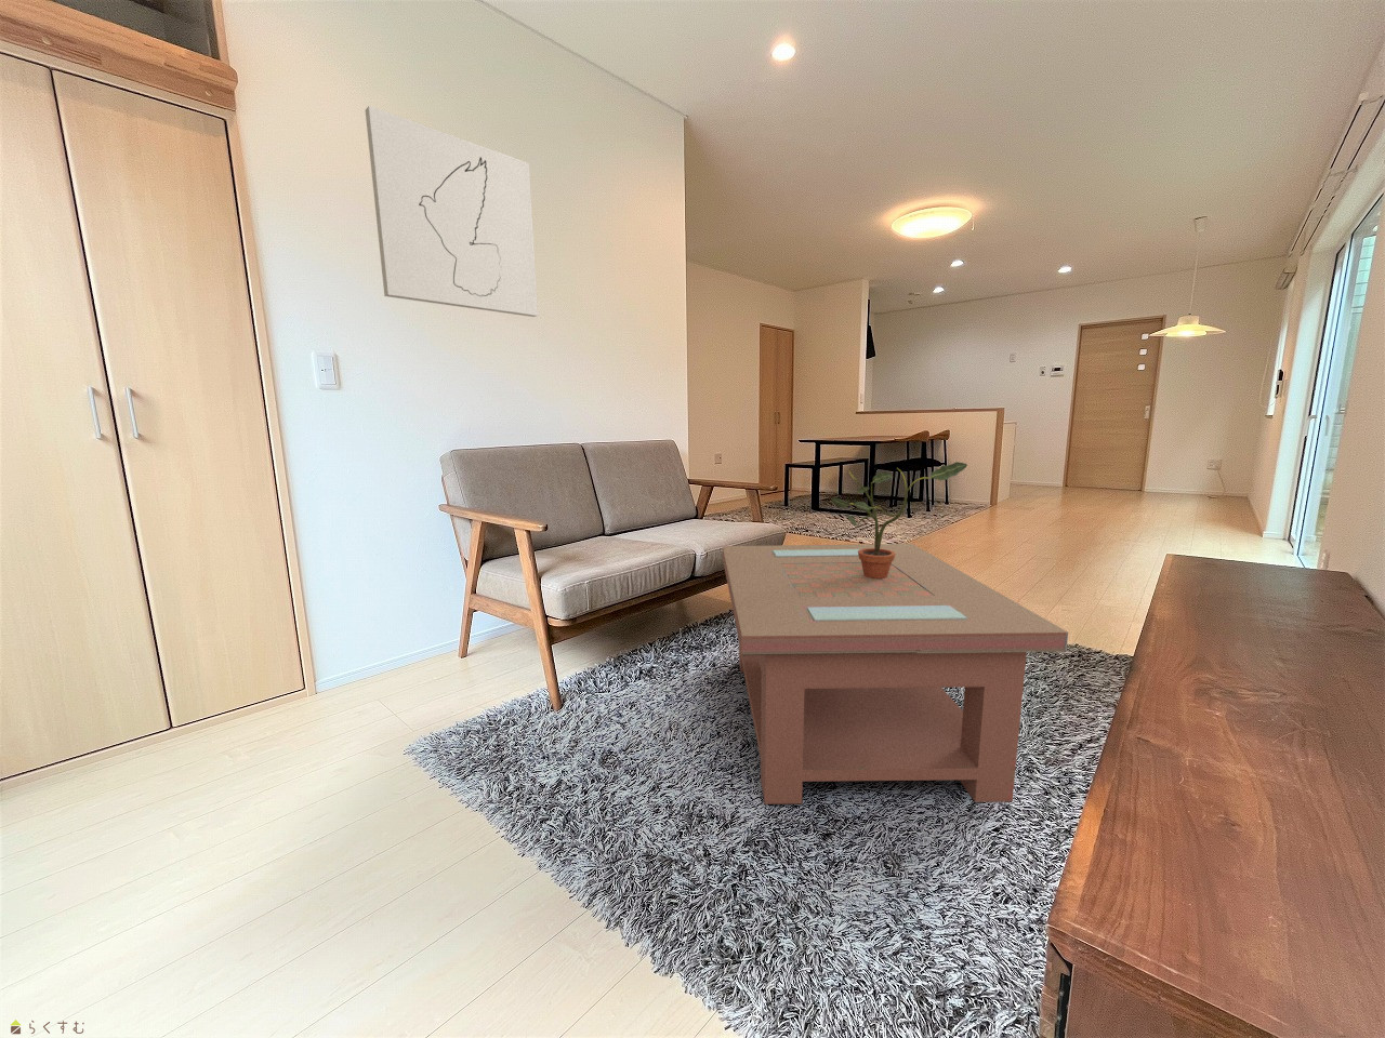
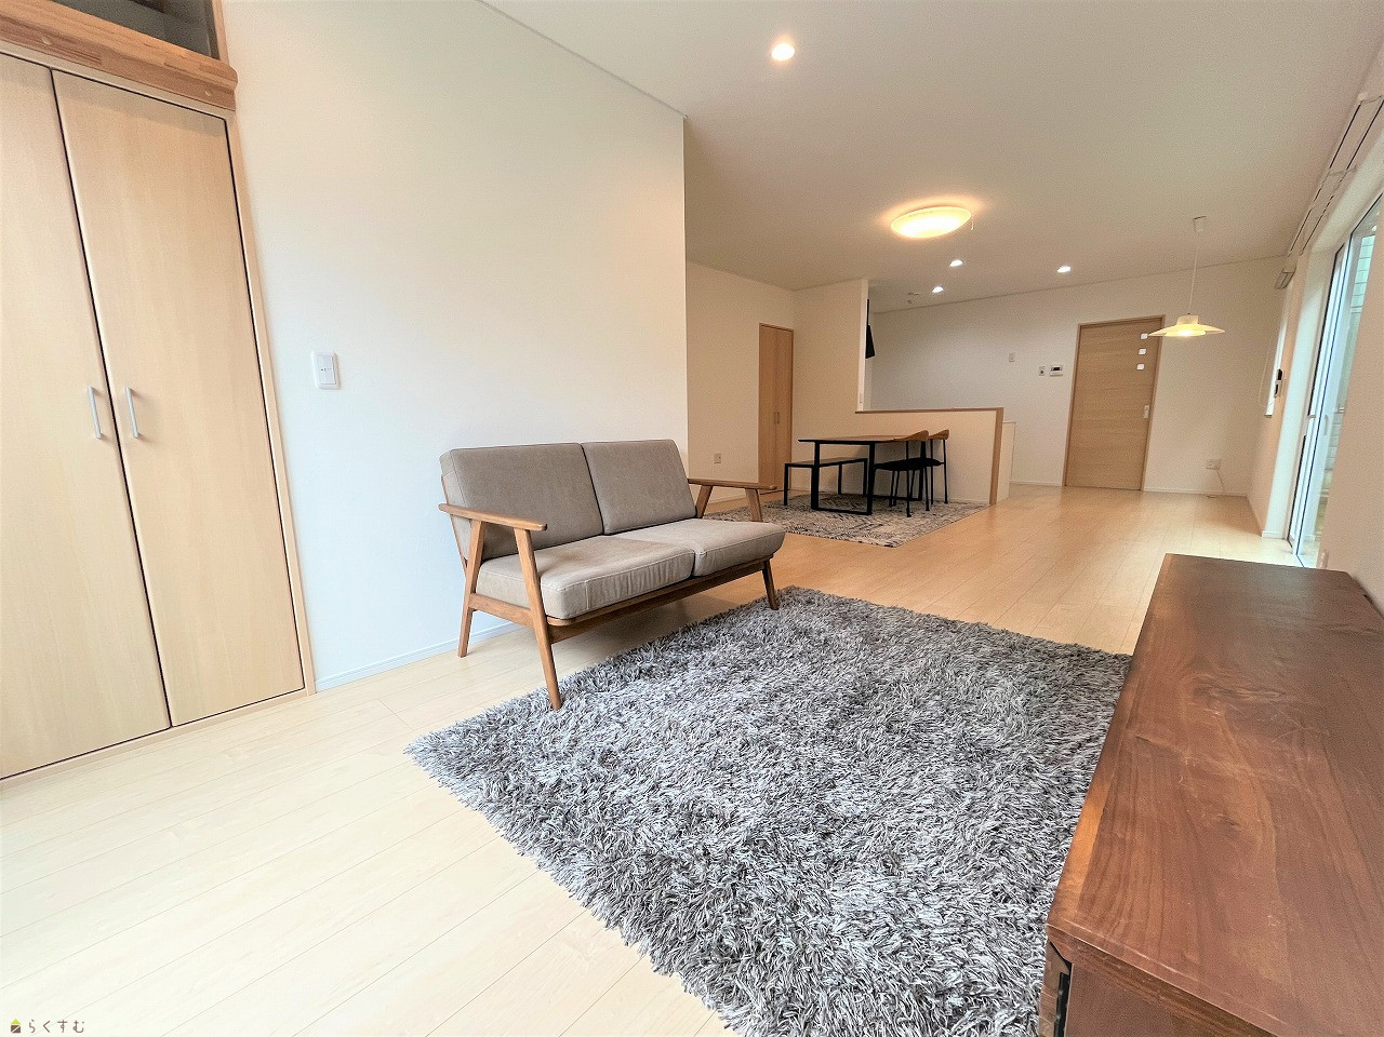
- wall art [364,105,539,318]
- coffee table [722,543,1069,806]
- potted plant [830,460,968,579]
